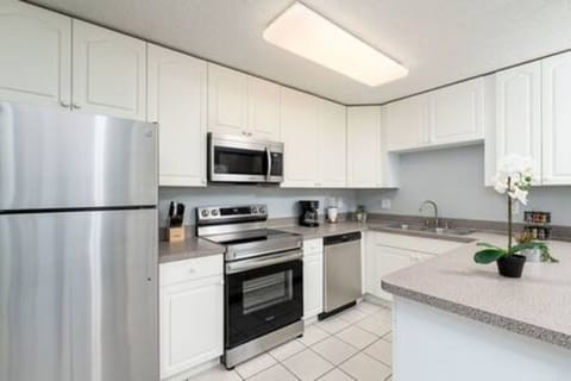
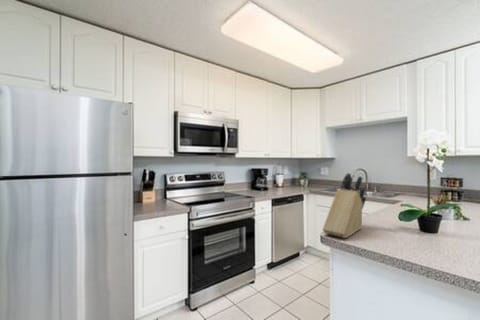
+ knife block [321,172,367,239]
